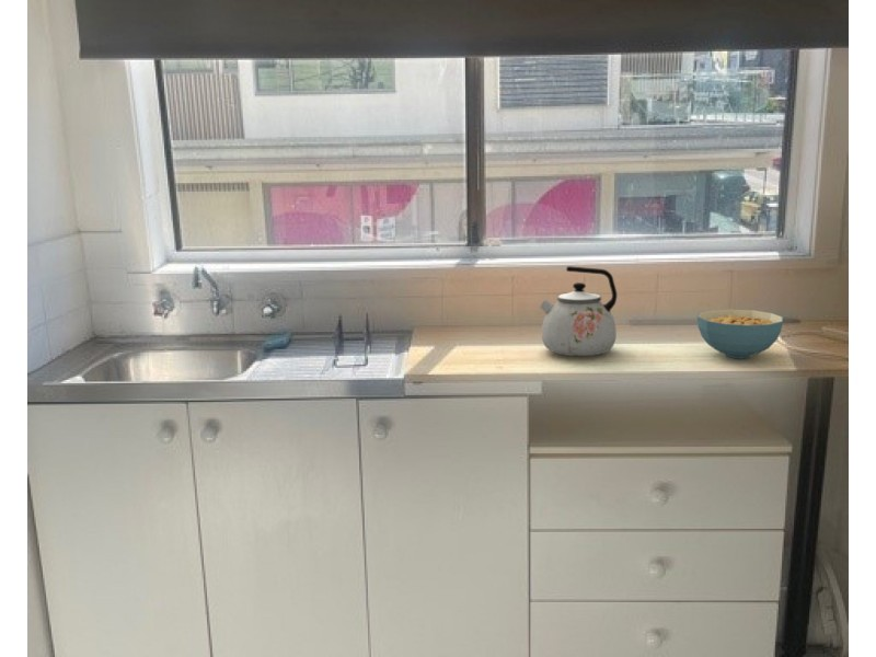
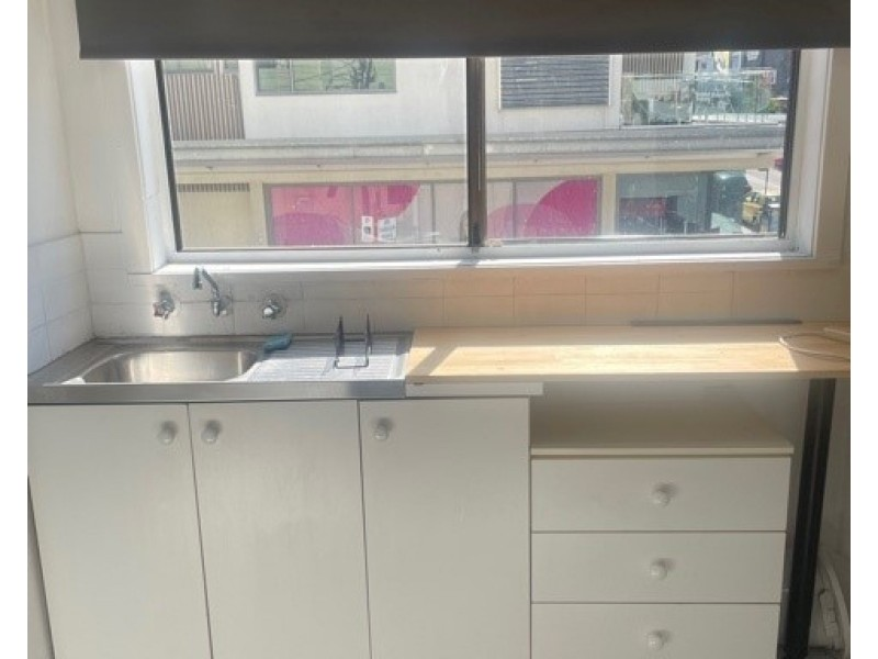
- cereal bowl [696,308,784,359]
- kettle [539,265,618,357]
